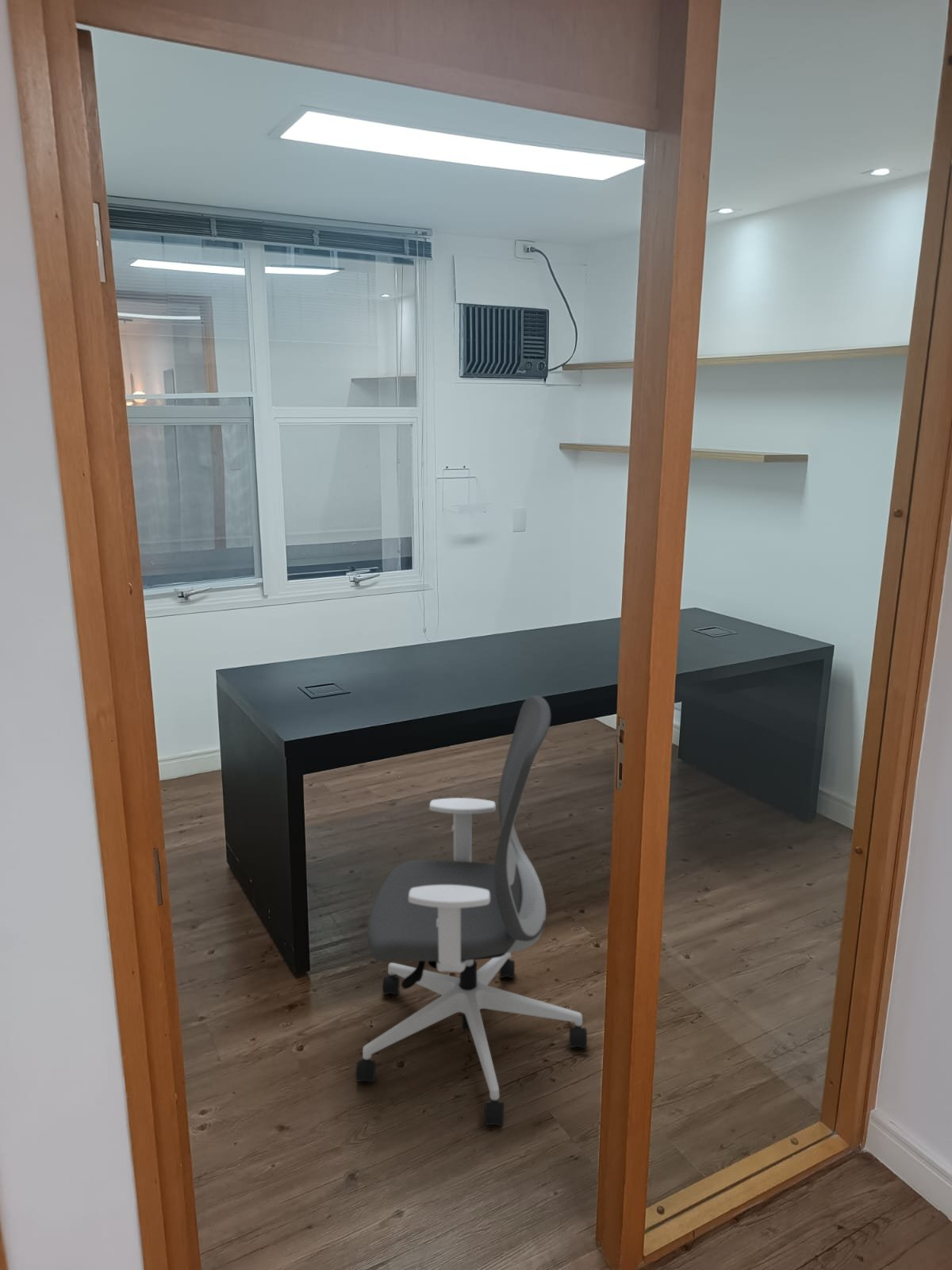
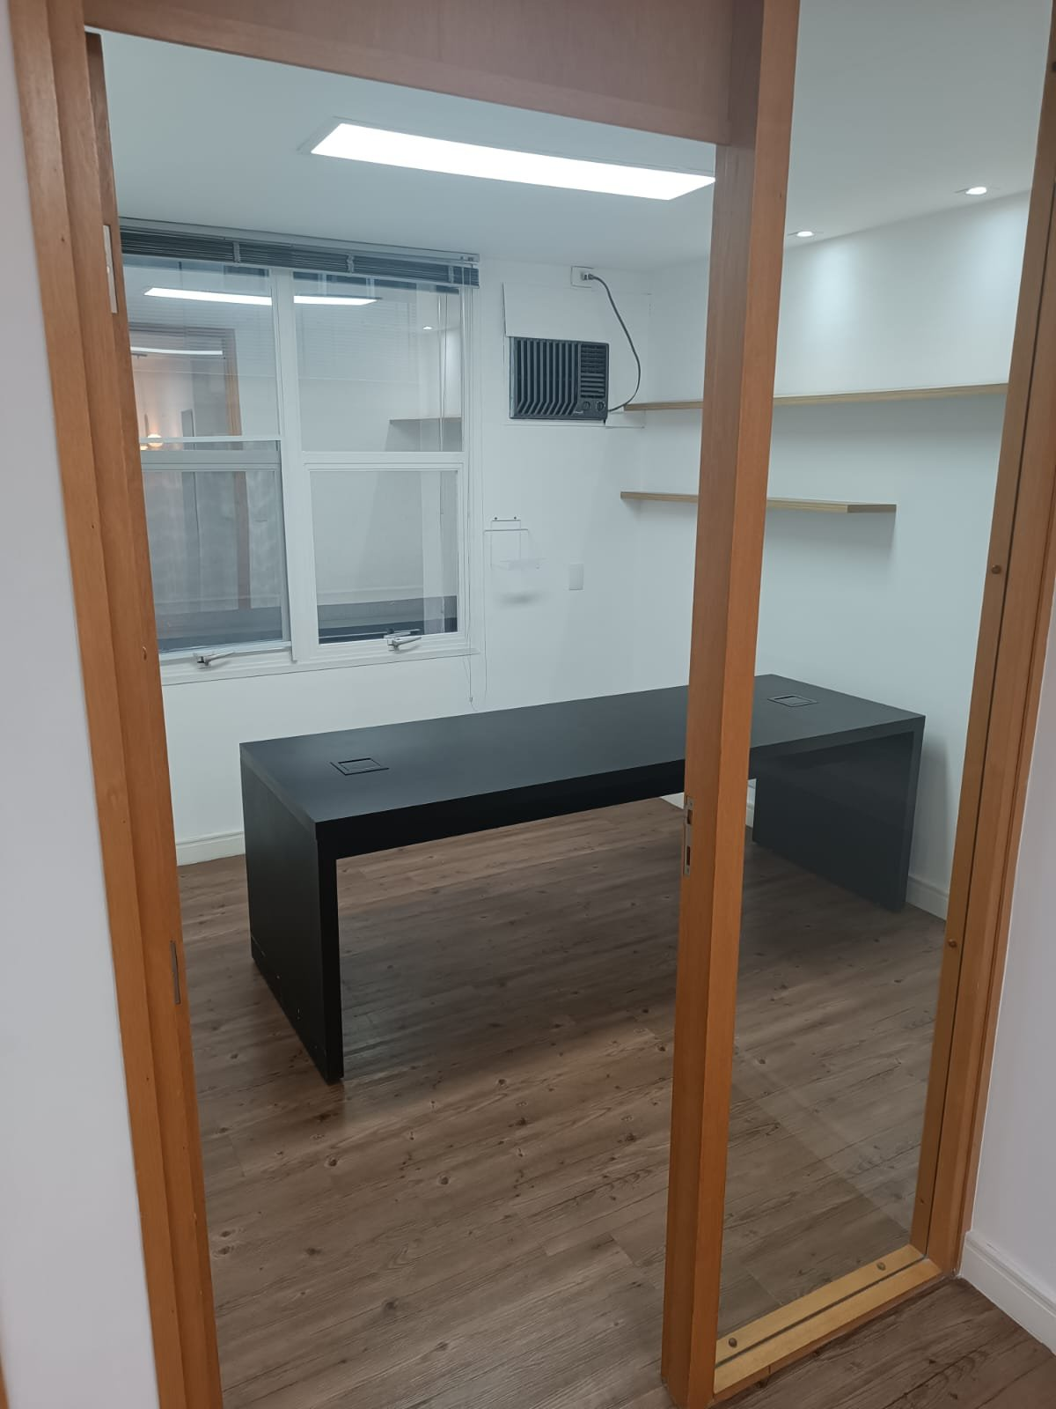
- office chair [355,695,588,1126]
